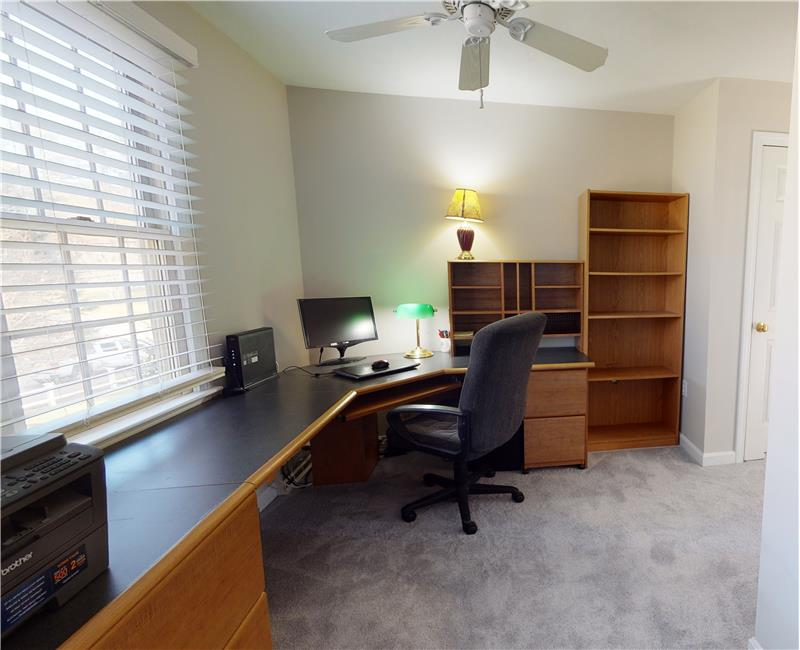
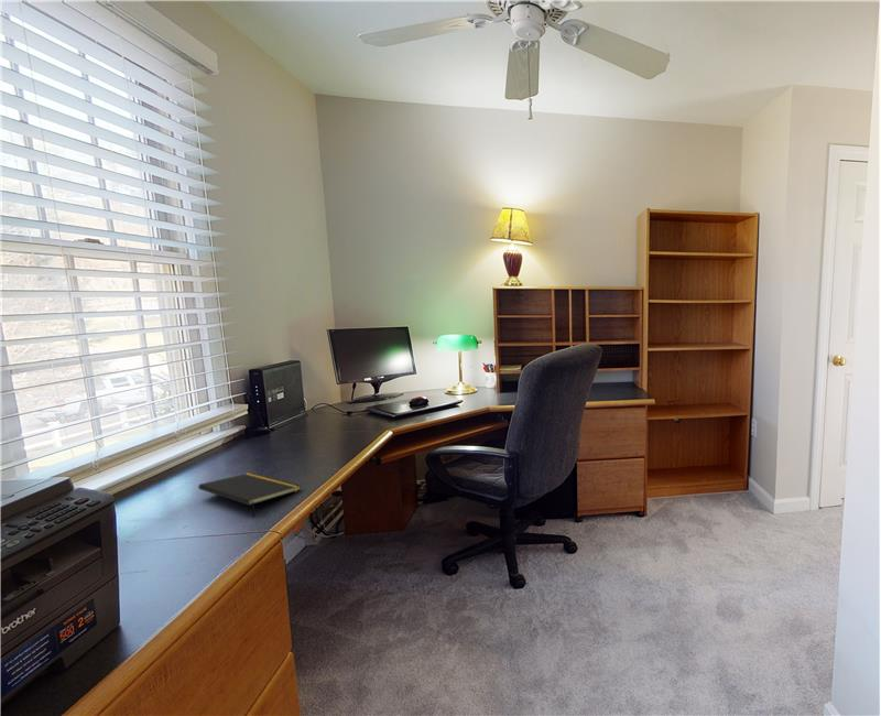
+ notepad [197,471,302,518]
